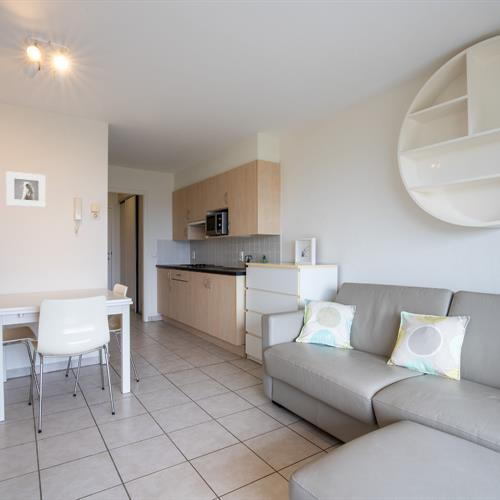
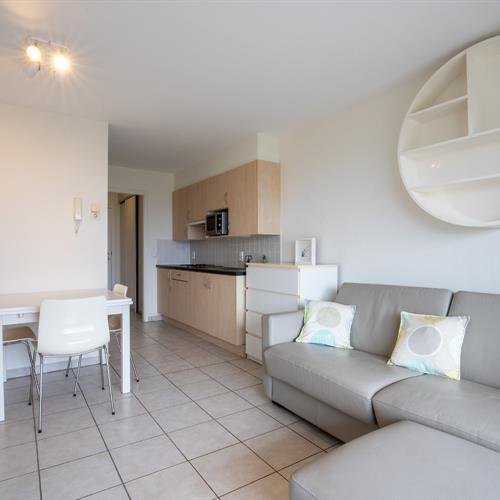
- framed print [6,171,47,208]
